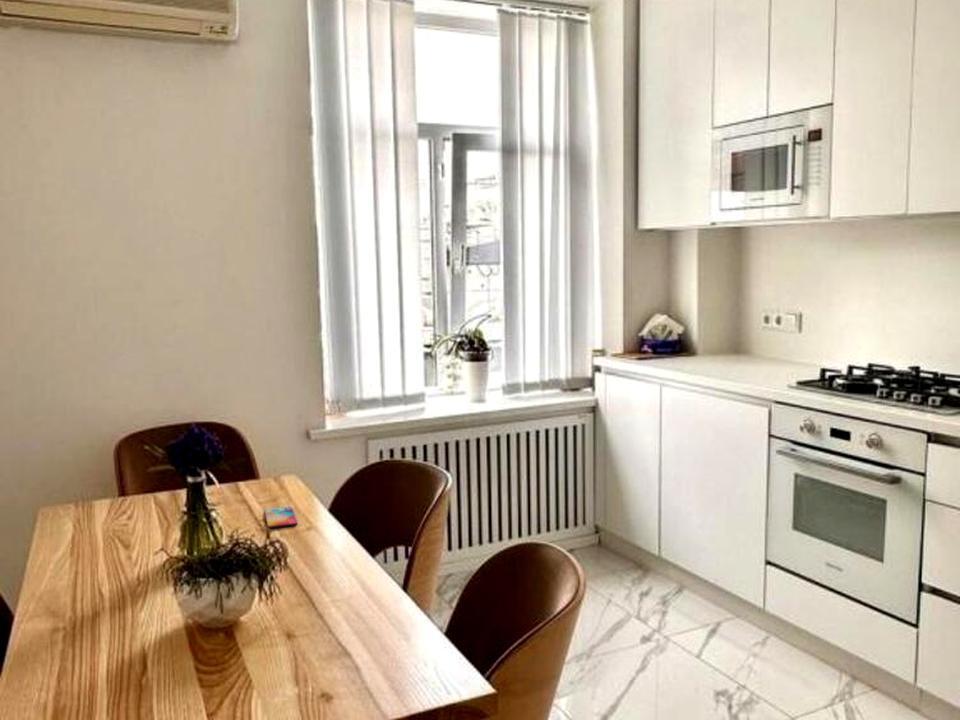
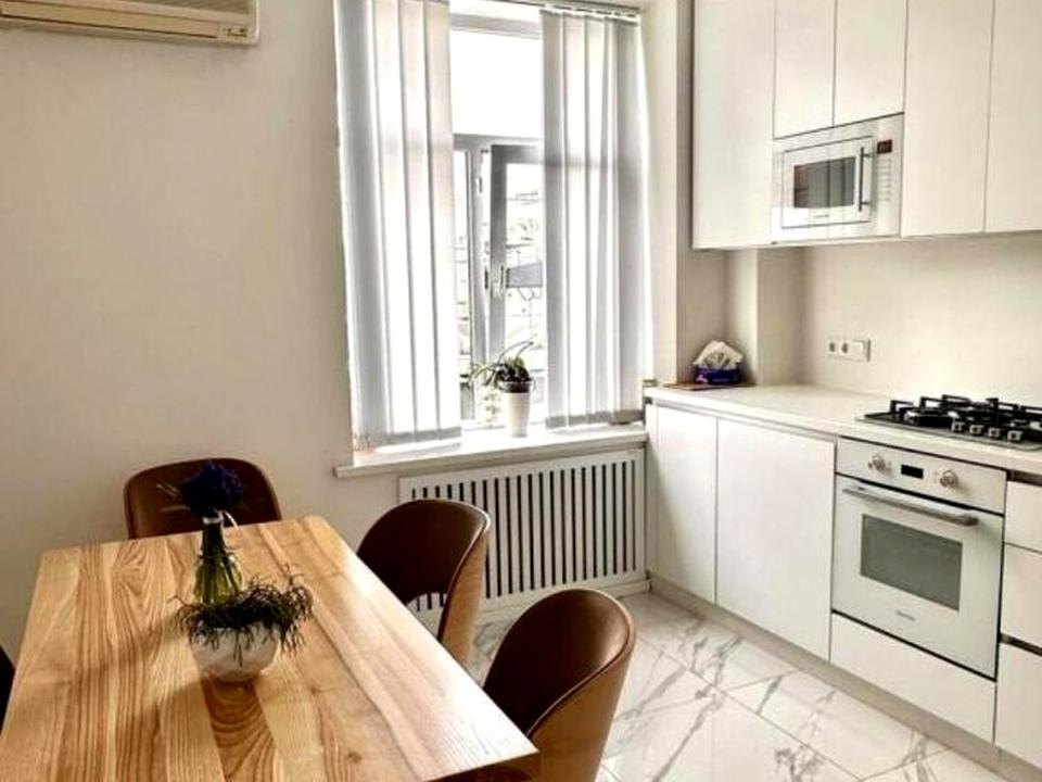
- smartphone [263,506,298,529]
